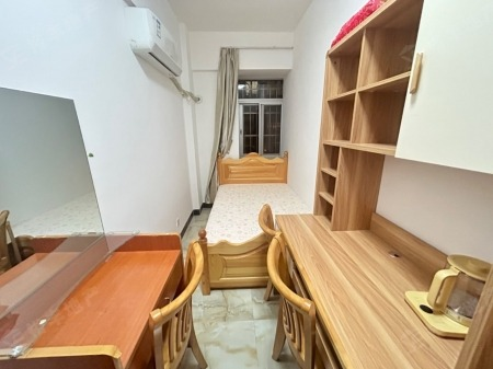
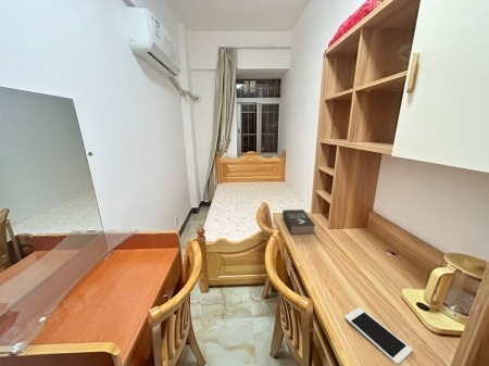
+ cell phone [343,306,413,366]
+ book [281,209,316,236]
